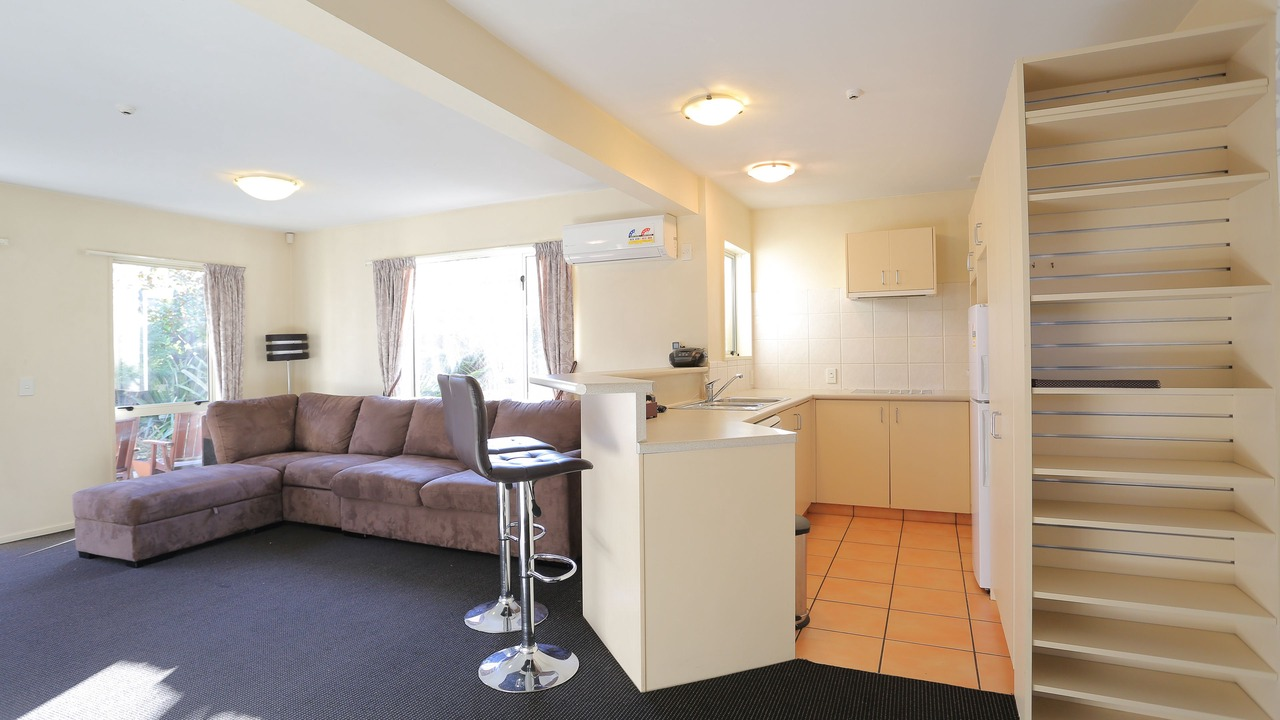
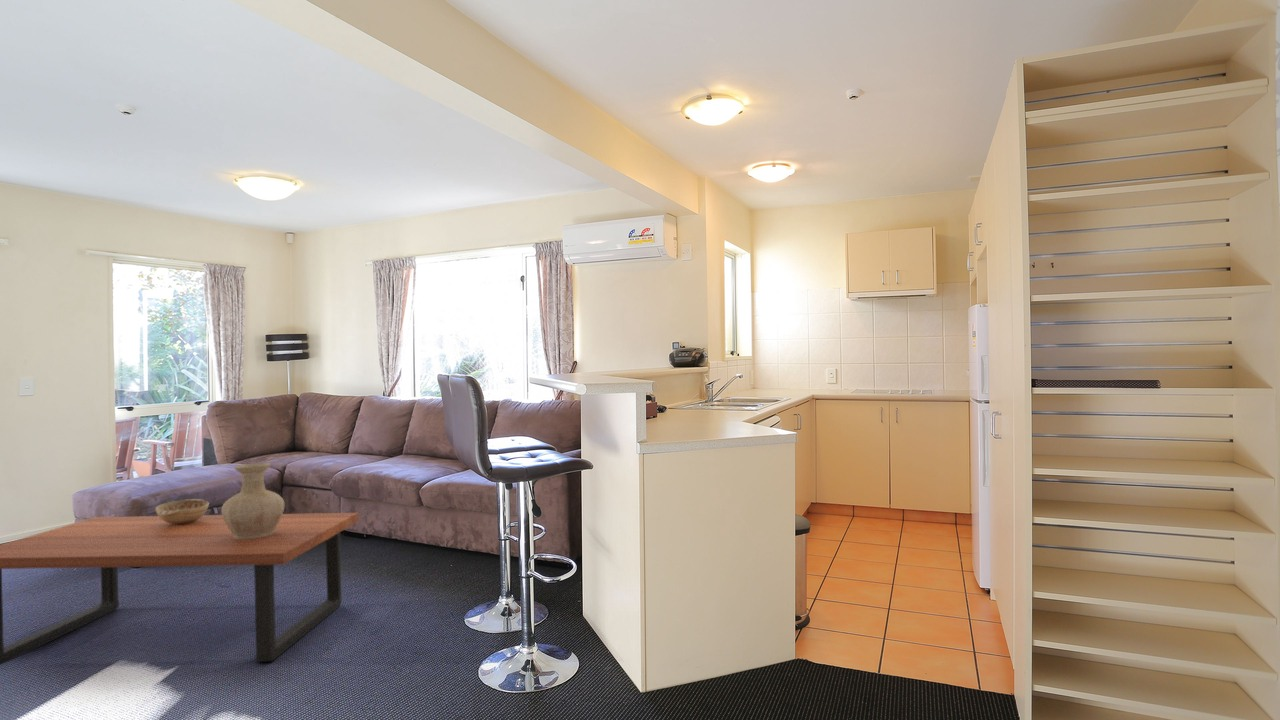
+ decorative bowl [155,498,210,524]
+ vase [221,462,285,540]
+ coffee table [0,512,360,666]
